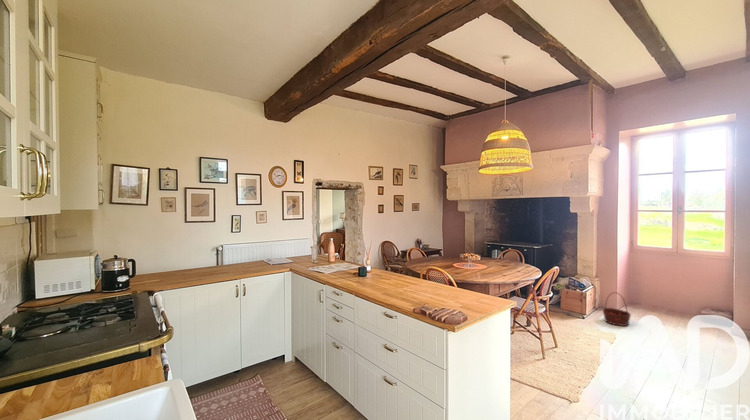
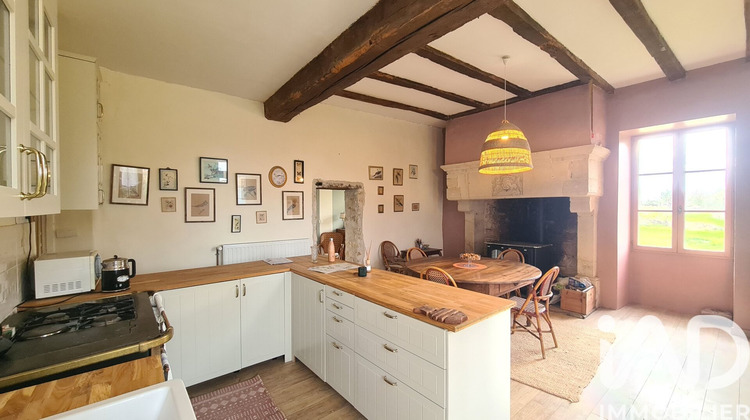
- basket [602,291,632,327]
